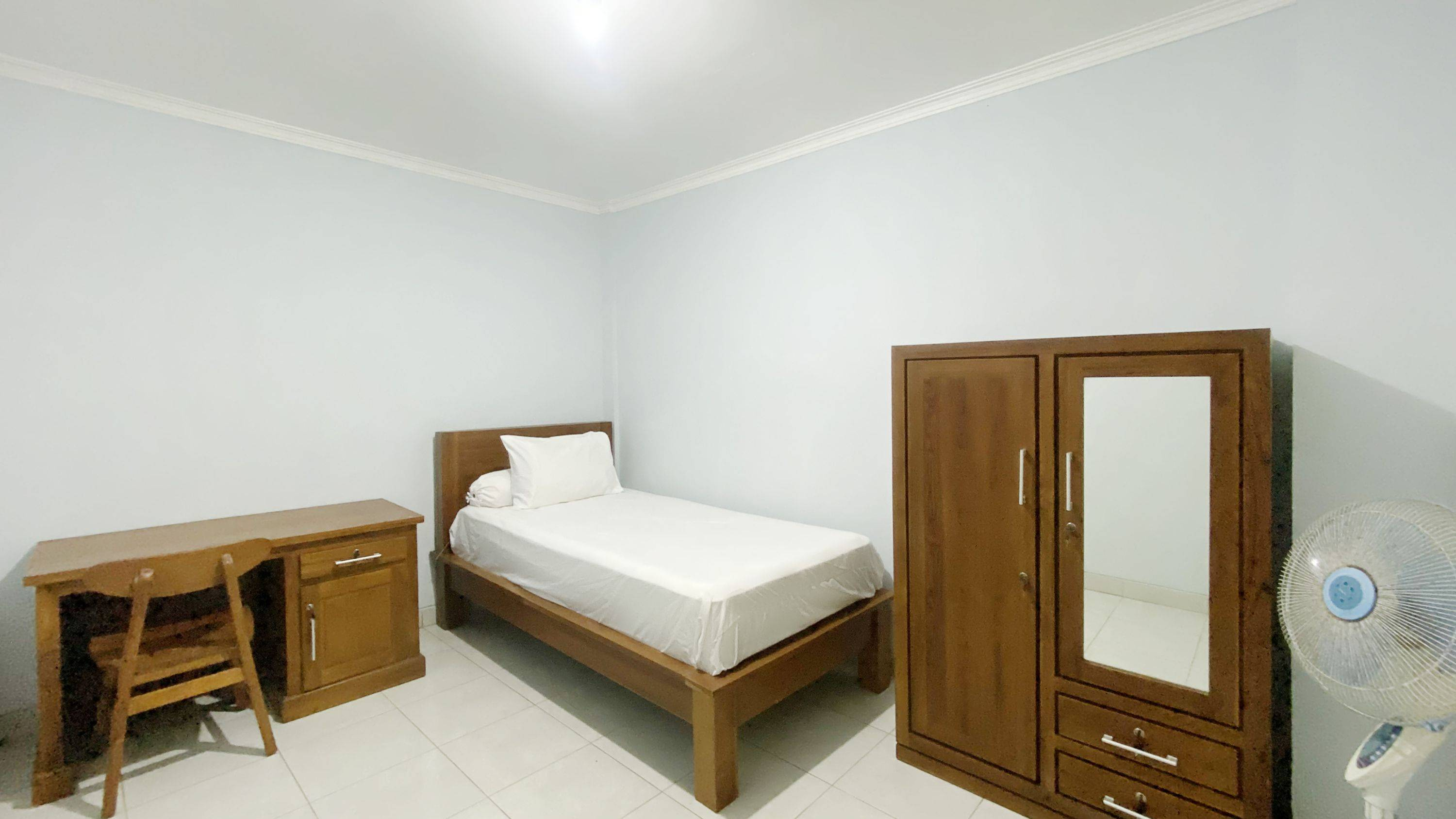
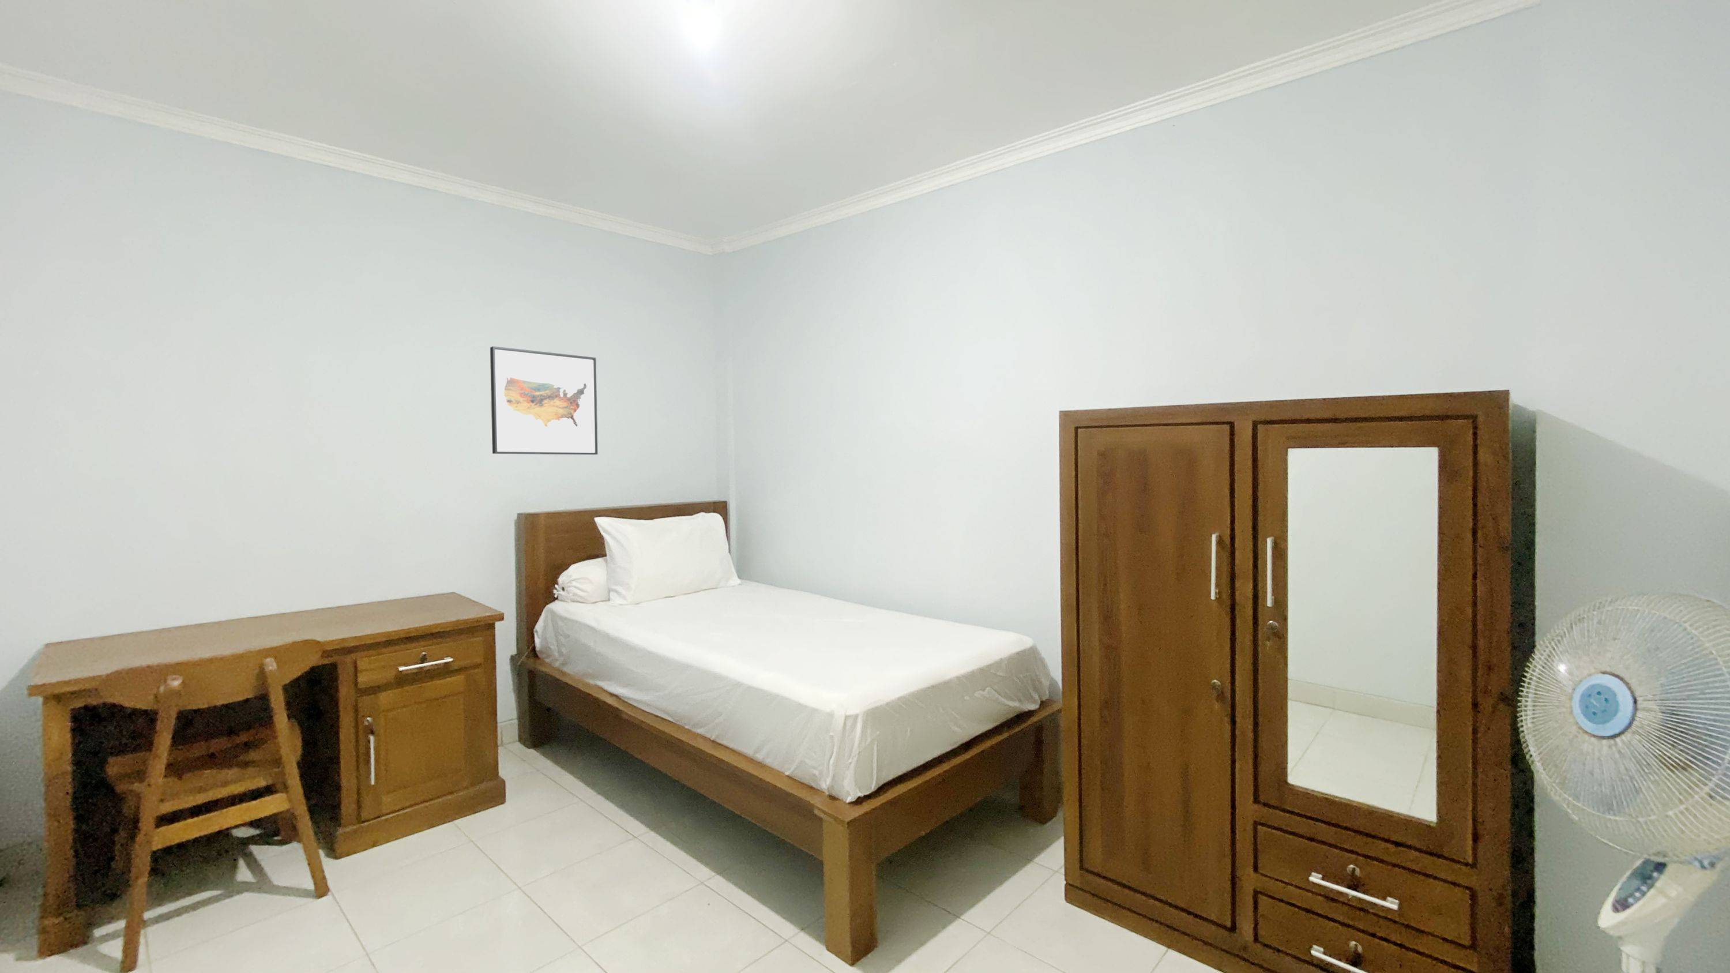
+ wall art [490,346,599,455]
